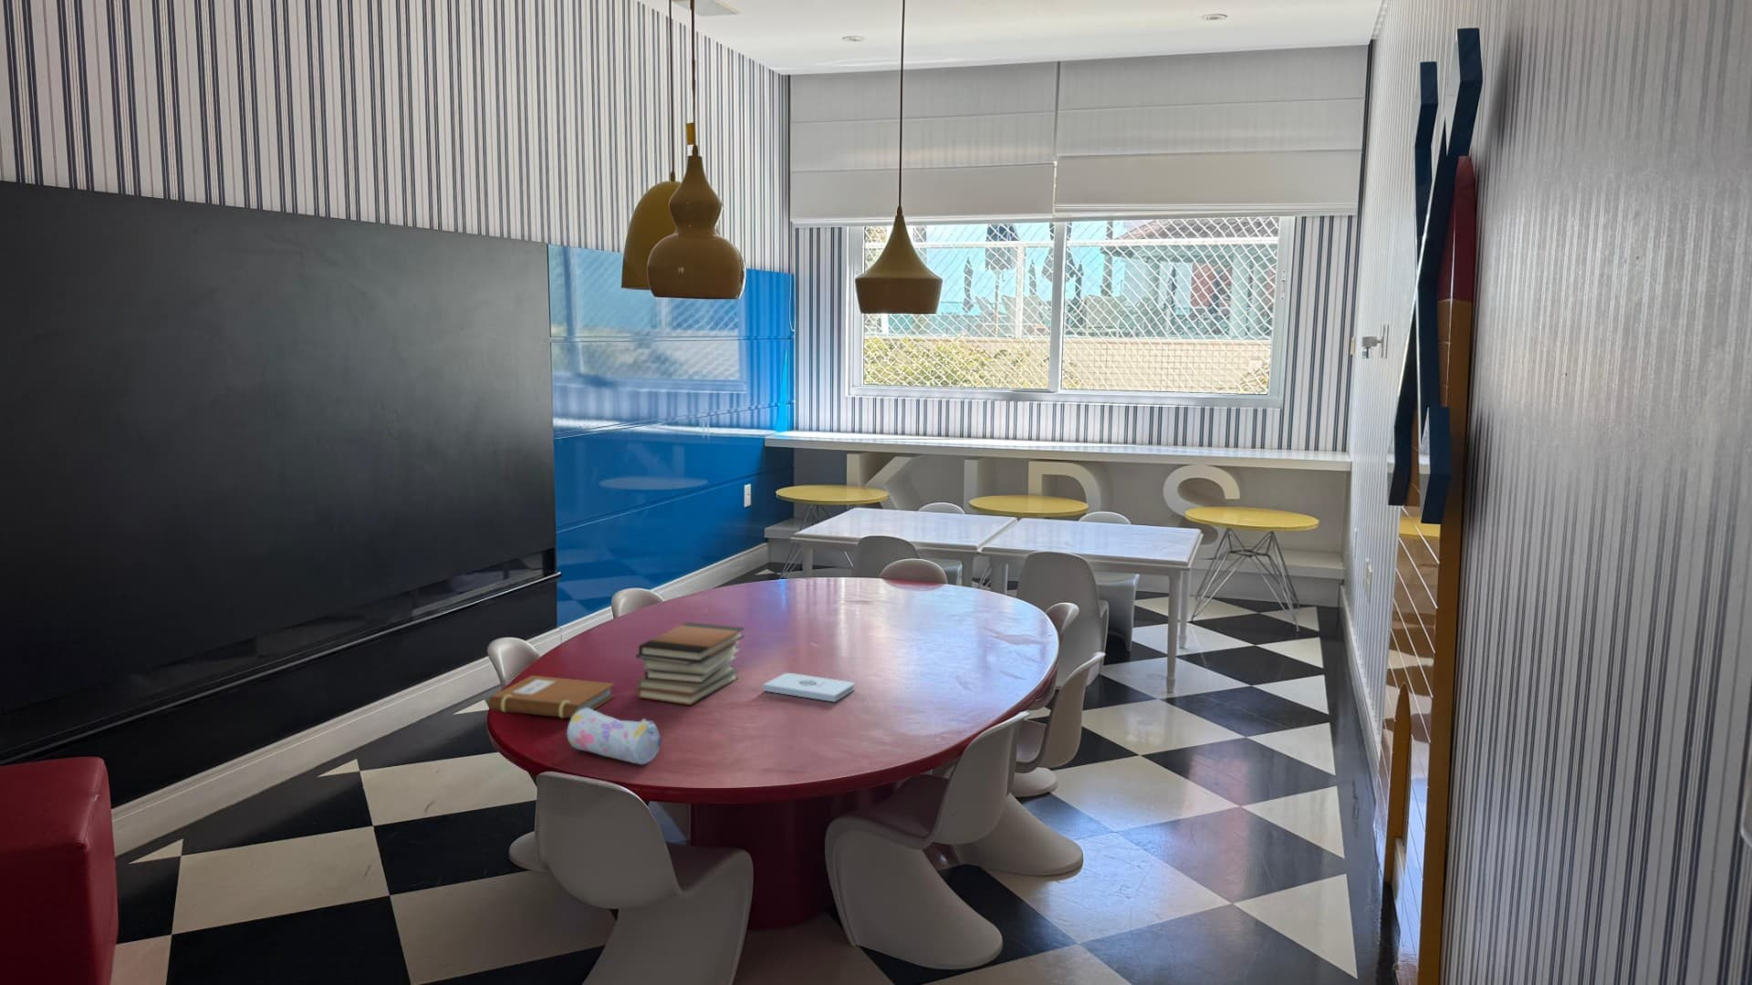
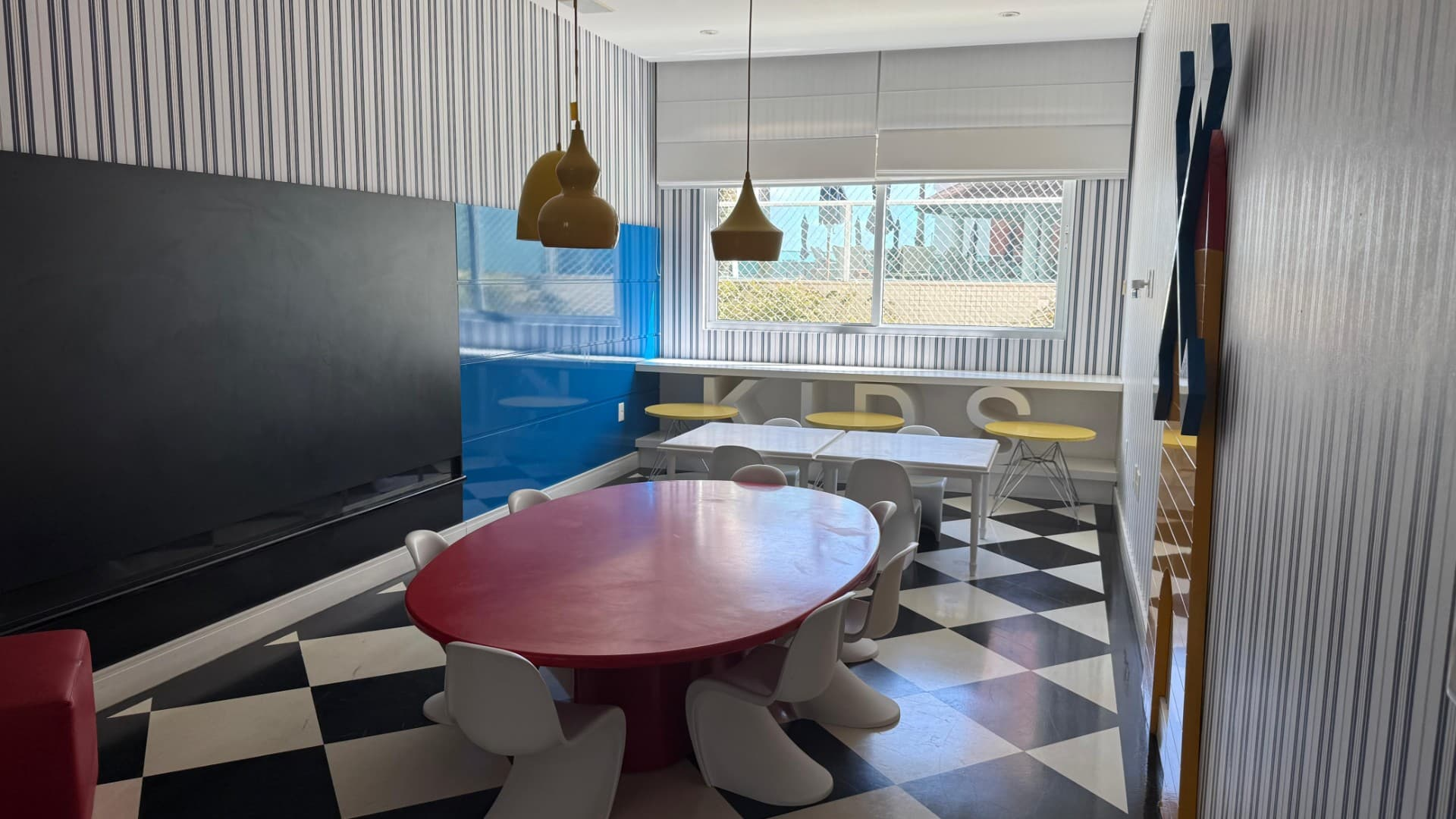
- notebook [487,675,616,719]
- notepad [762,672,856,704]
- book stack [635,621,746,706]
- pencil case [566,707,663,765]
